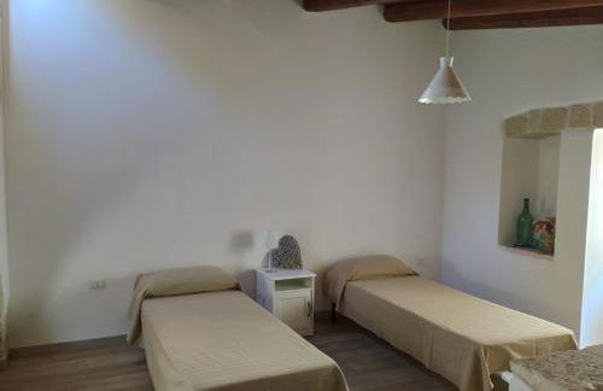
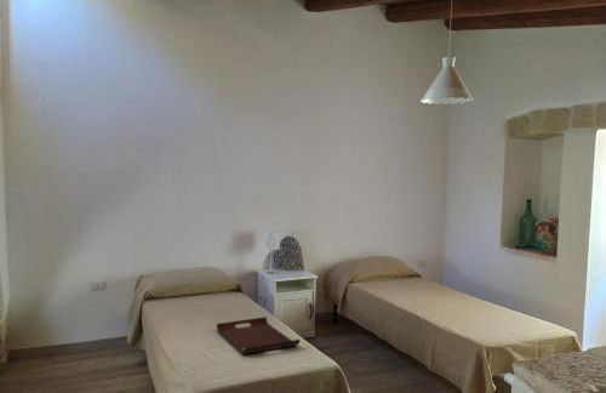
+ serving tray [216,315,302,355]
